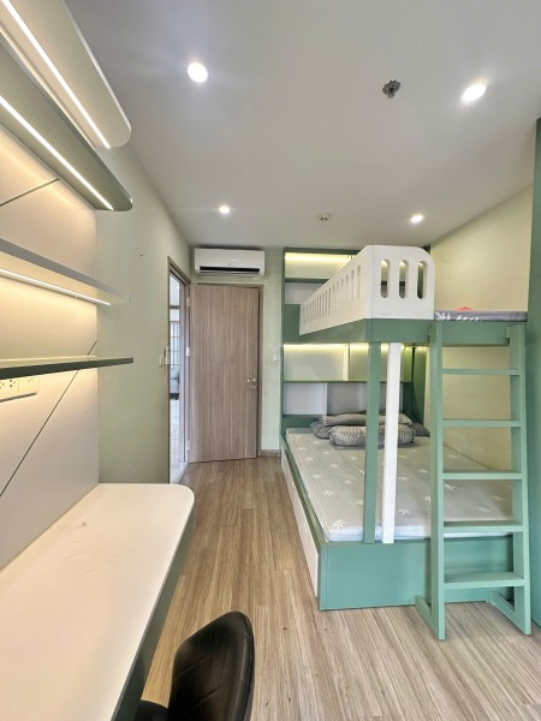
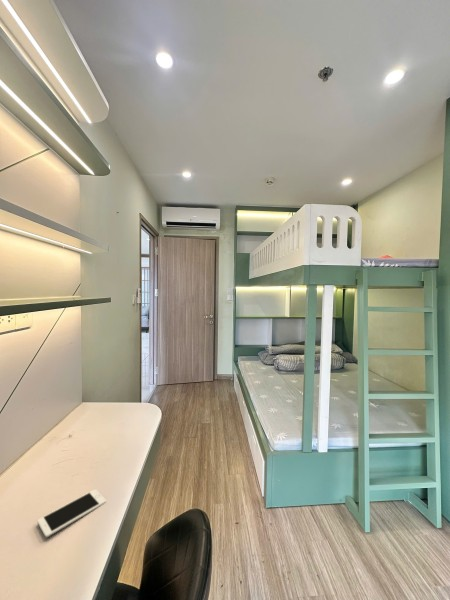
+ cell phone [37,488,107,538]
